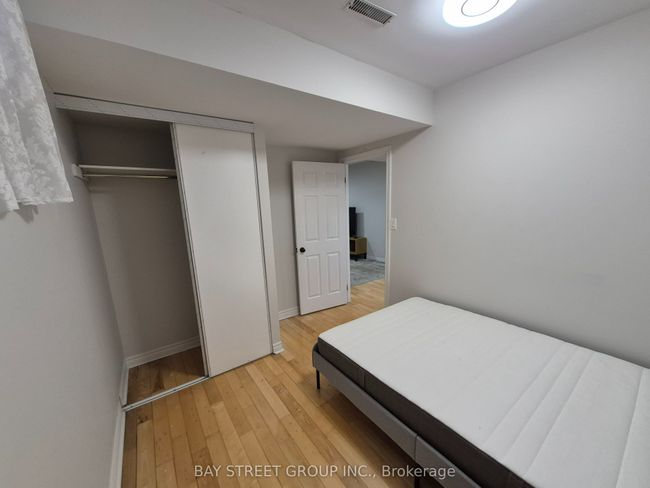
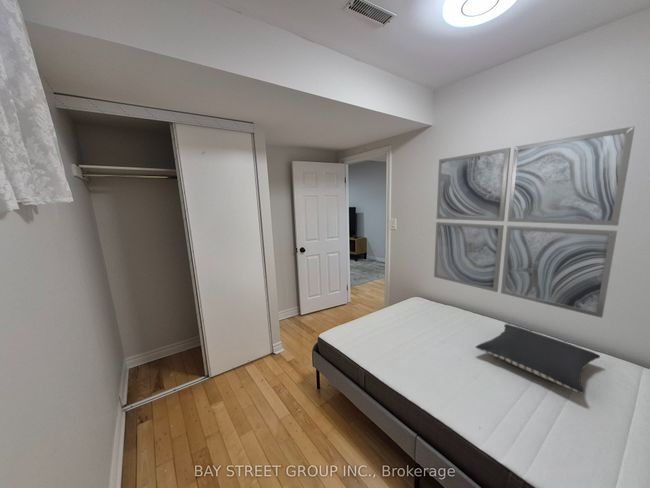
+ pillow [475,323,601,394]
+ wall art [433,125,636,319]
